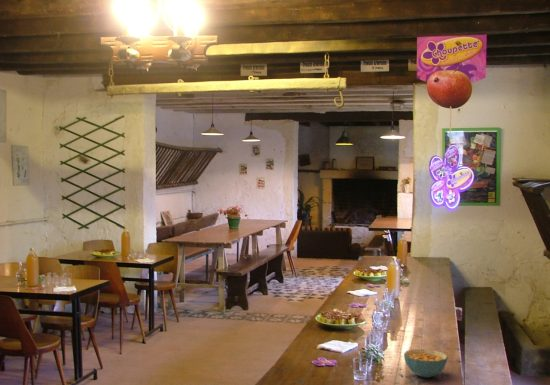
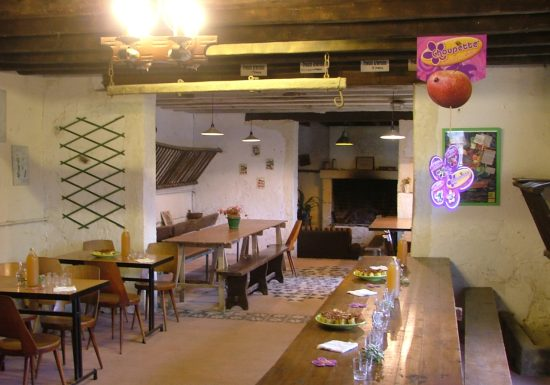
- cereal bowl [403,348,449,379]
